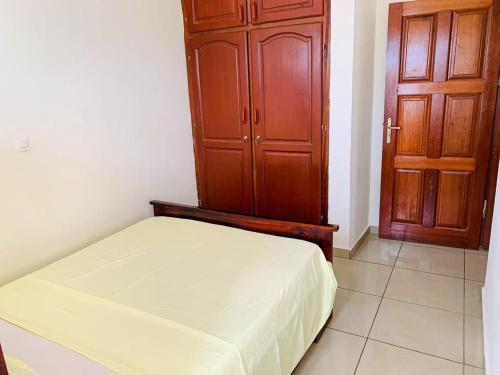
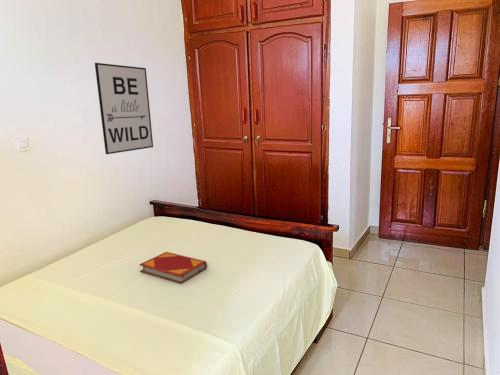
+ wall art [94,62,154,155]
+ hardback book [138,251,208,285]
